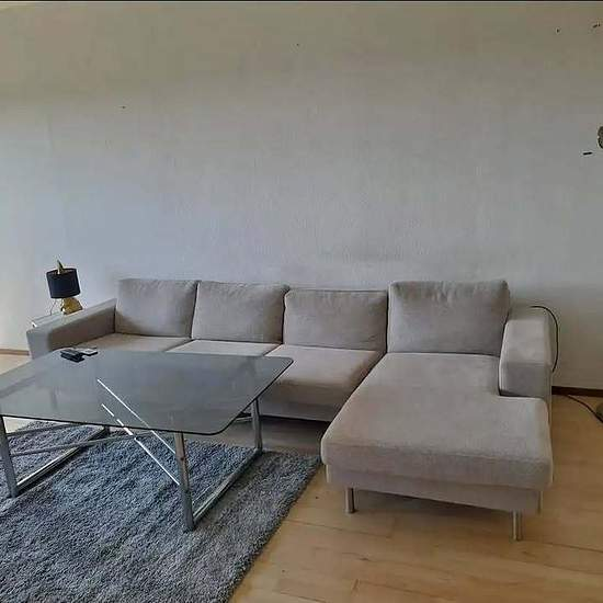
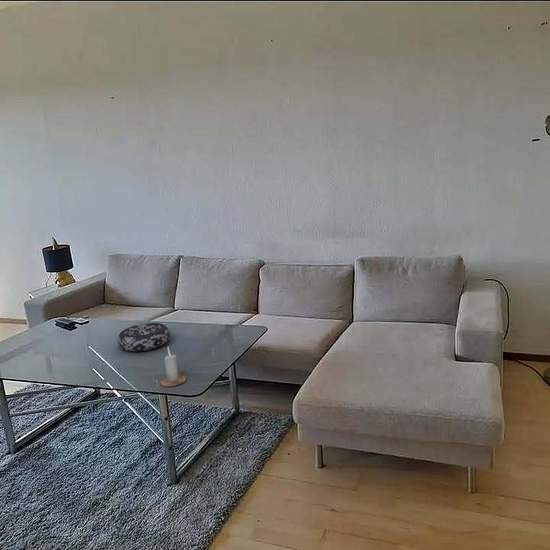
+ decorative bowl [117,322,171,352]
+ candle [160,347,187,387]
